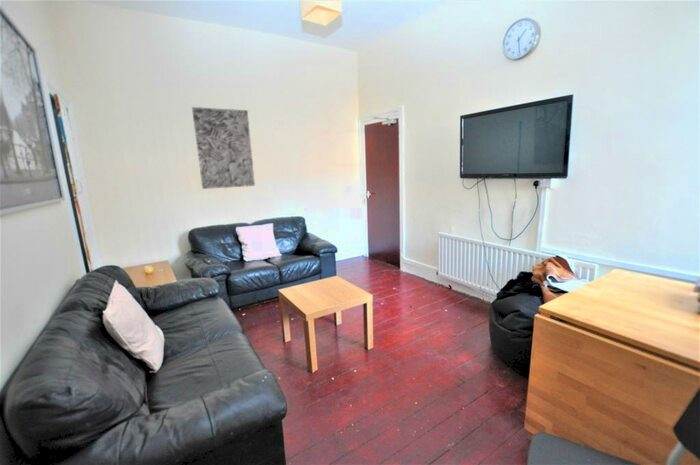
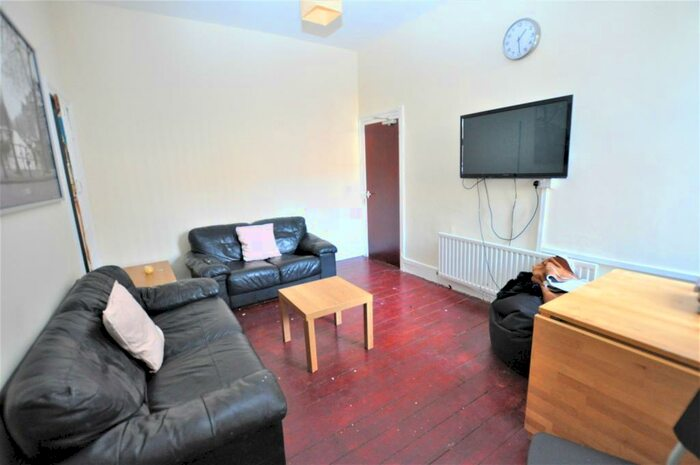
- wall art [191,106,256,190]
